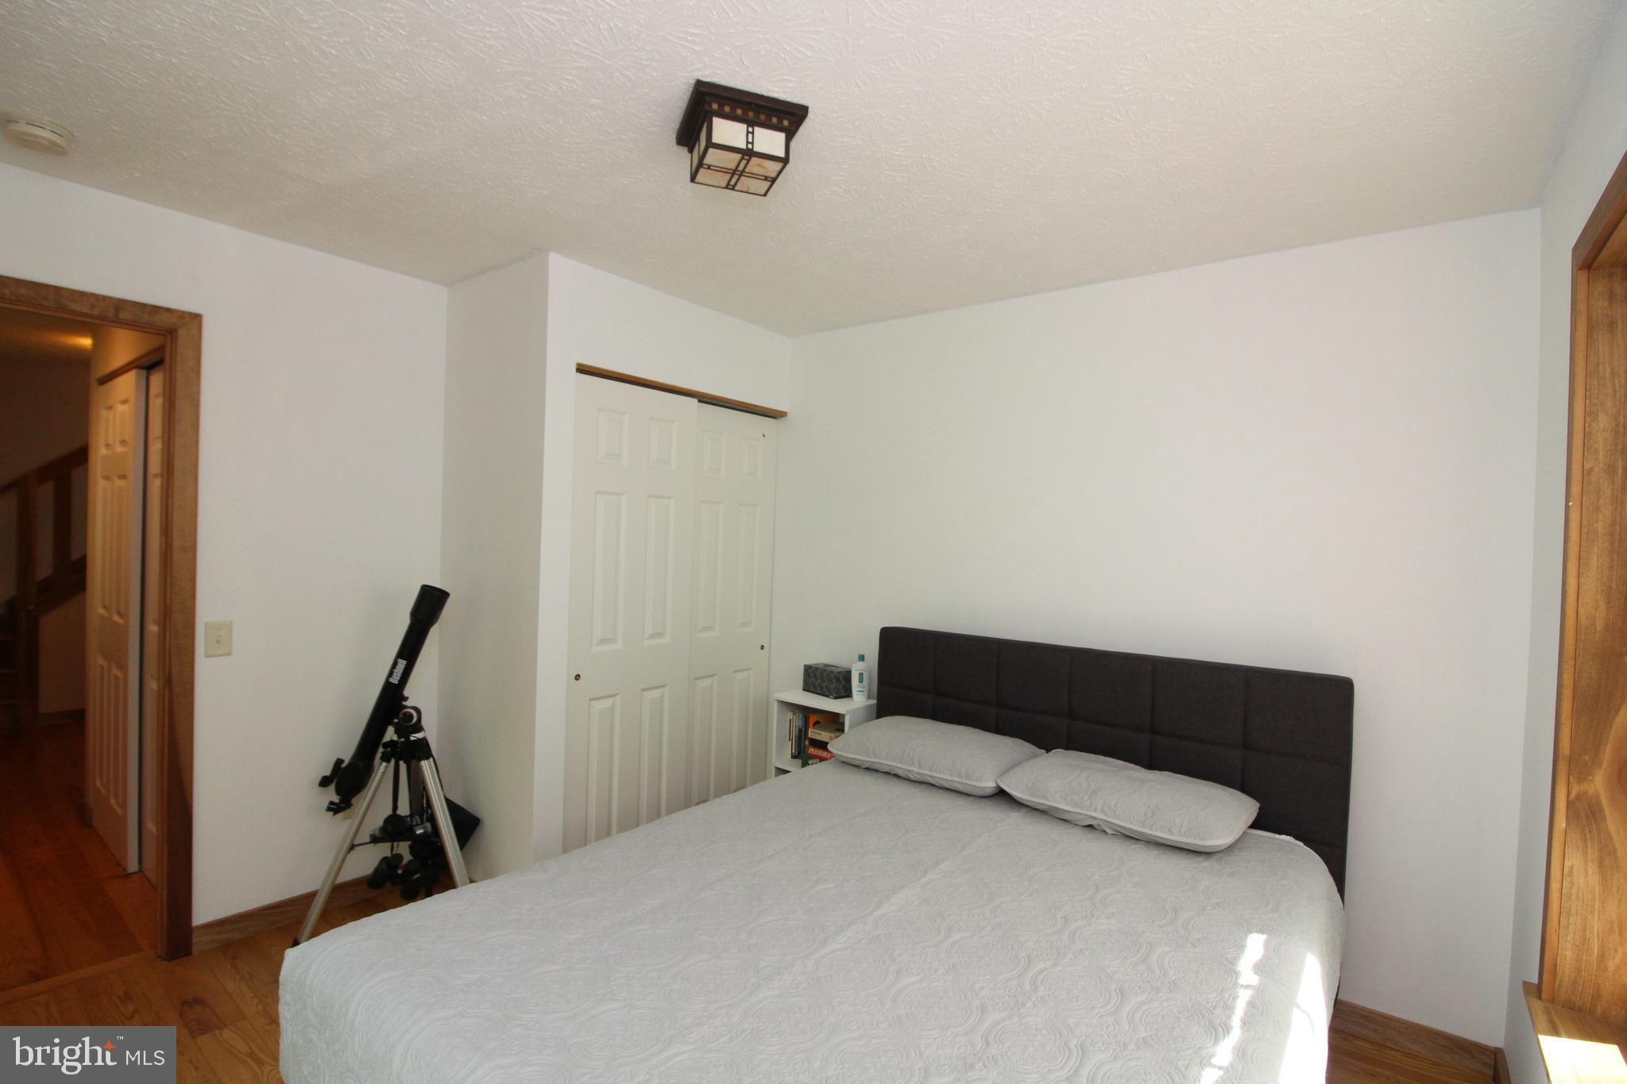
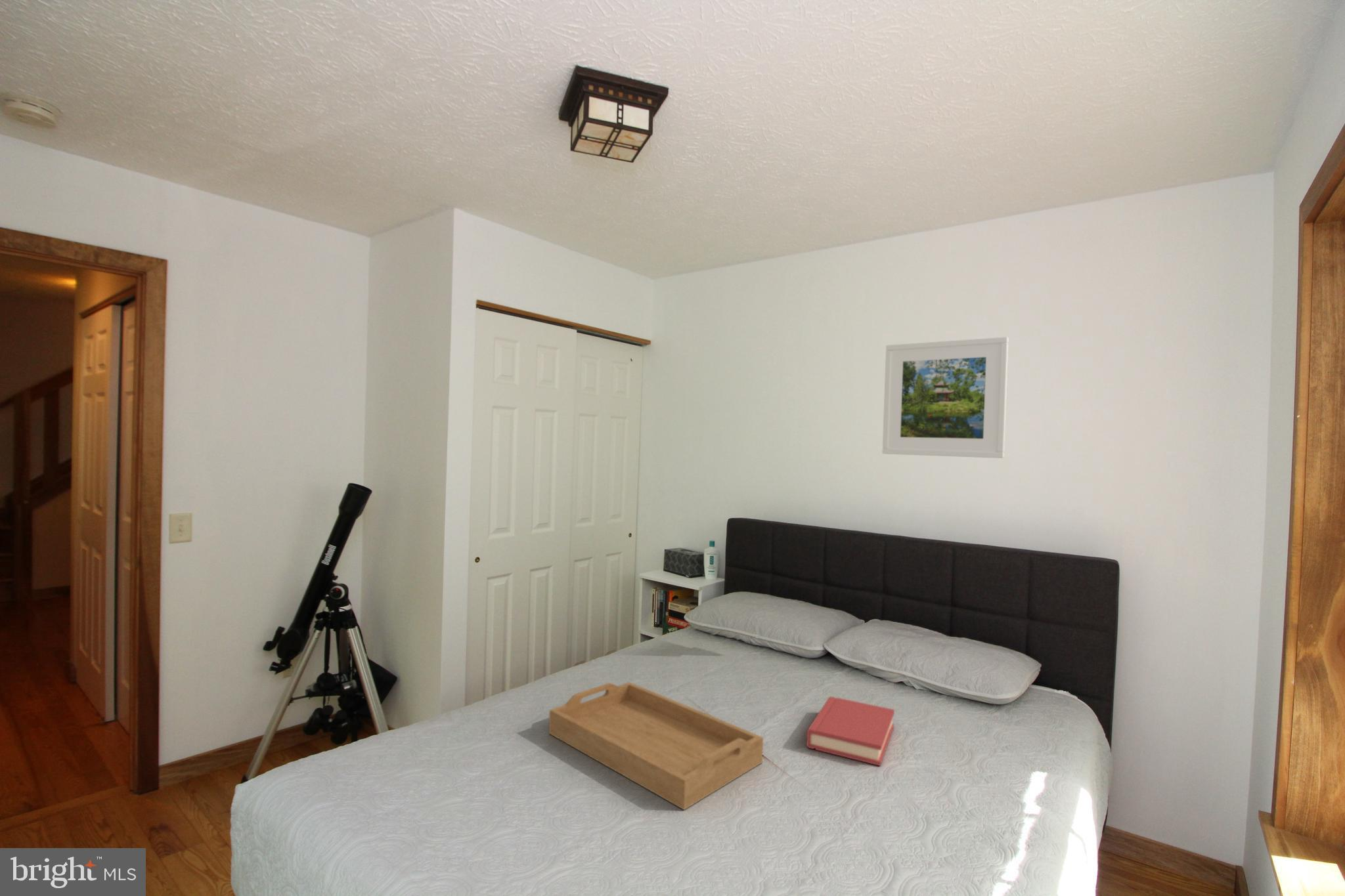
+ hardback book [806,696,895,767]
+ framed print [882,336,1009,459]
+ serving tray [548,681,764,811]
